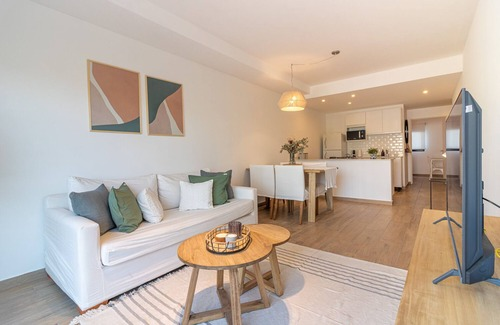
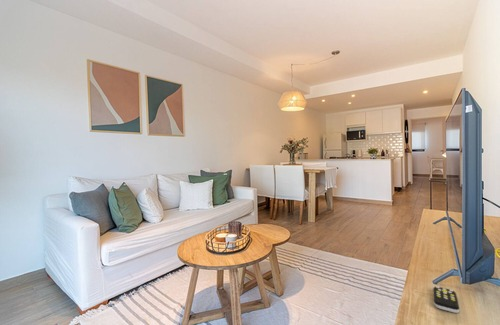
+ remote control [432,285,460,314]
